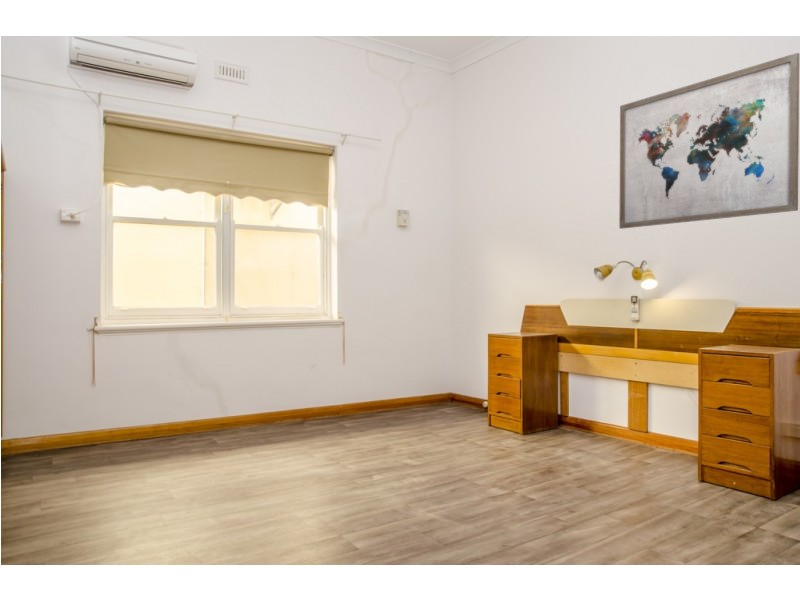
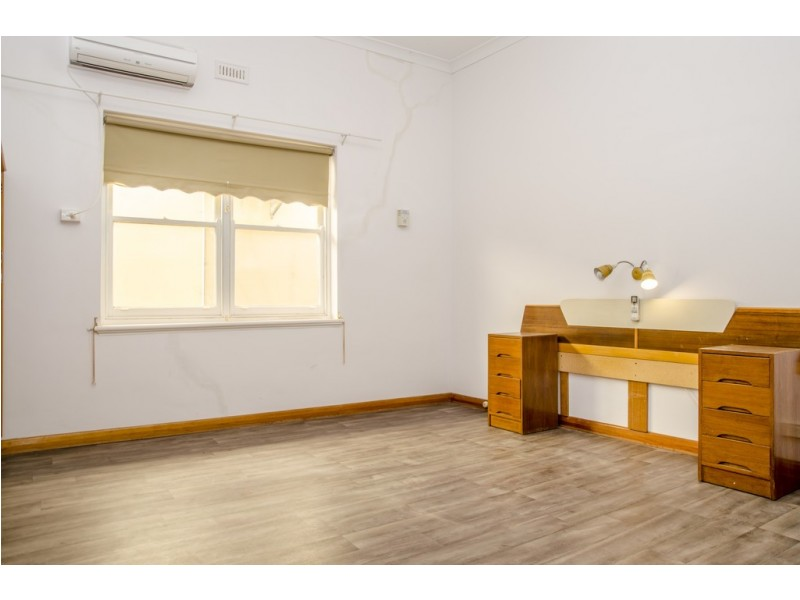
- wall art [618,52,800,230]
